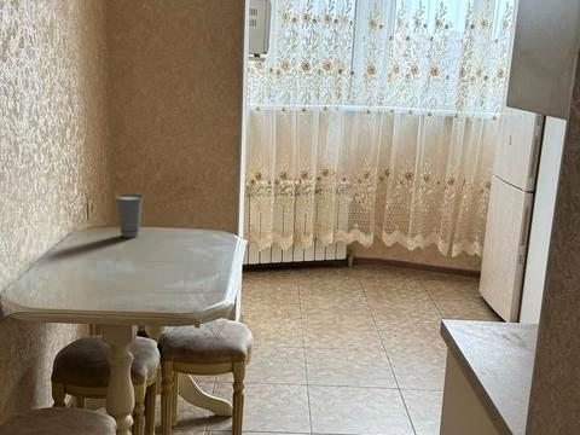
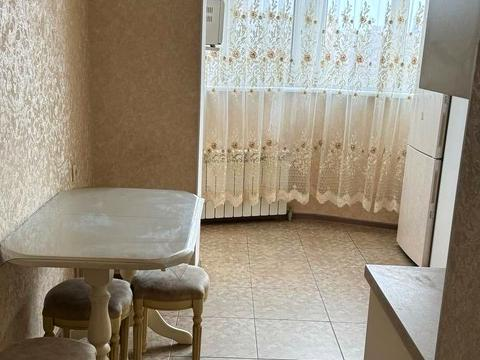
- cup [114,193,145,239]
